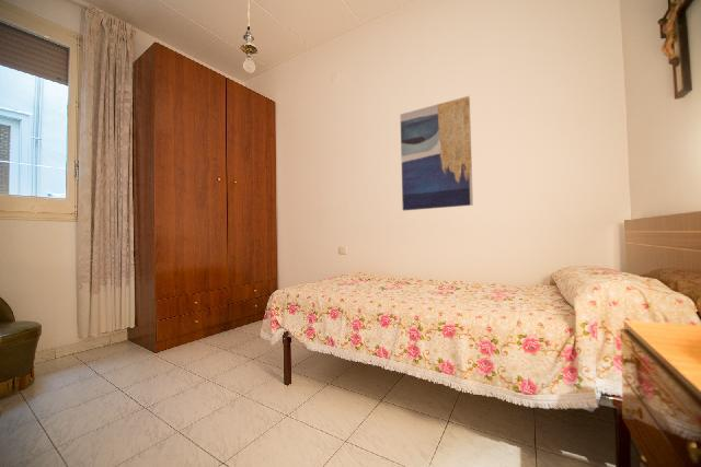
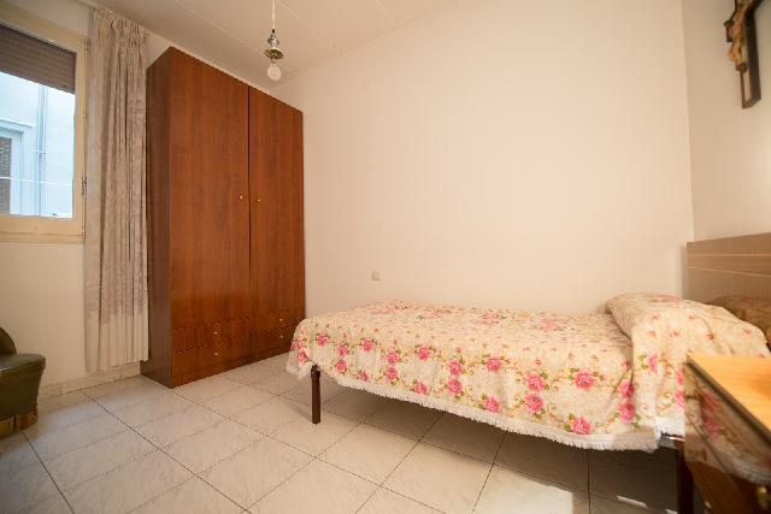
- wall art [399,95,474,211]
